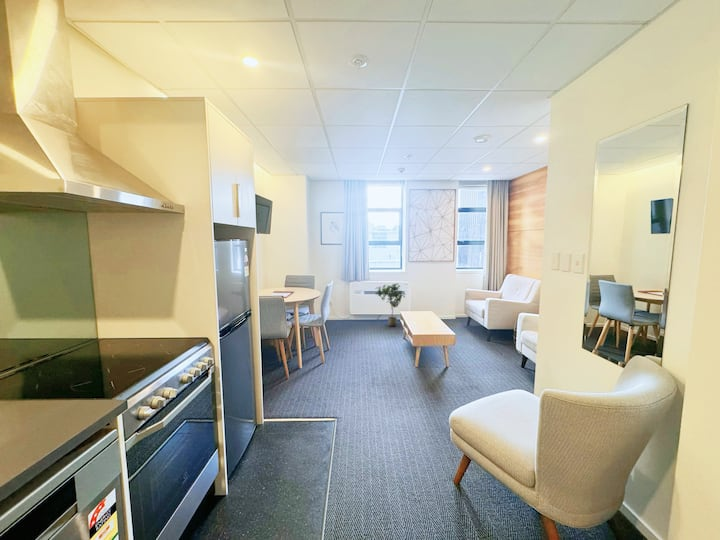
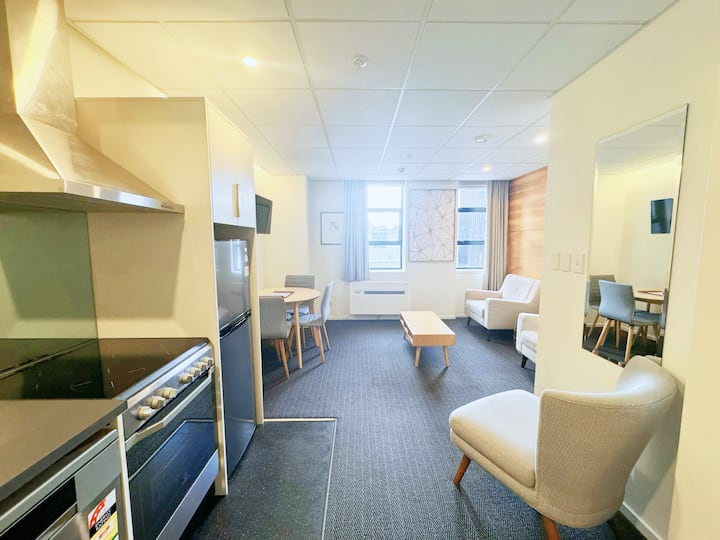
- potted plant [374,282,407,328]
